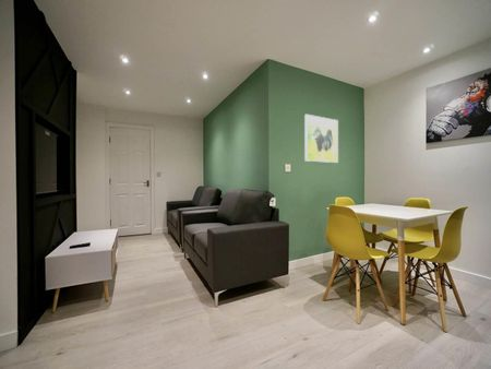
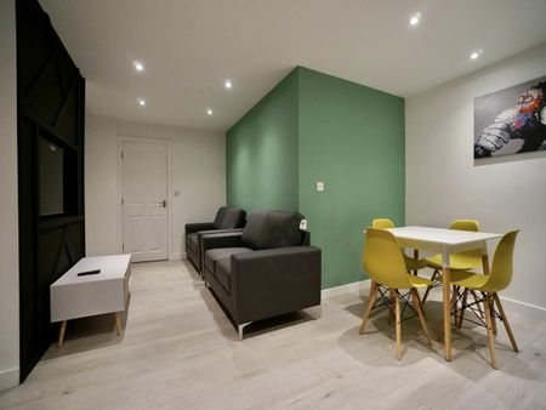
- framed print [303,114,339,164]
